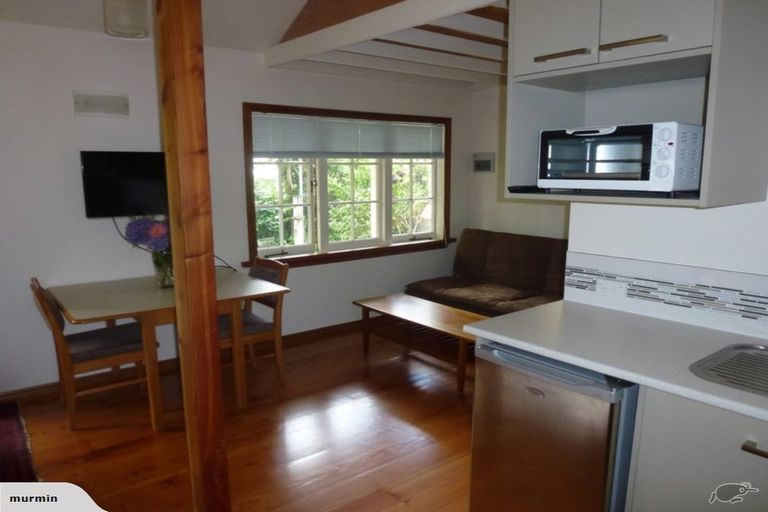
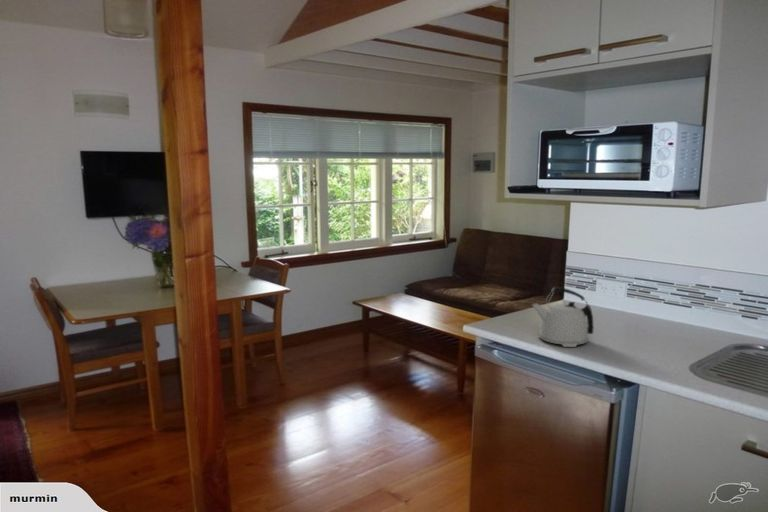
+ kettle [531,286,594,348]
